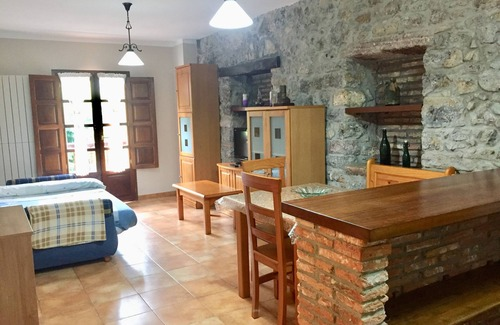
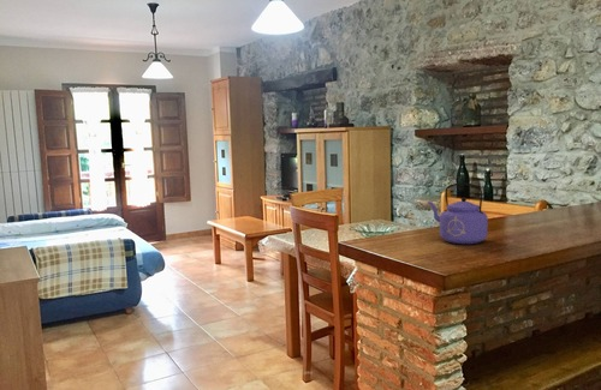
+ kettle [427,181,489,245]
